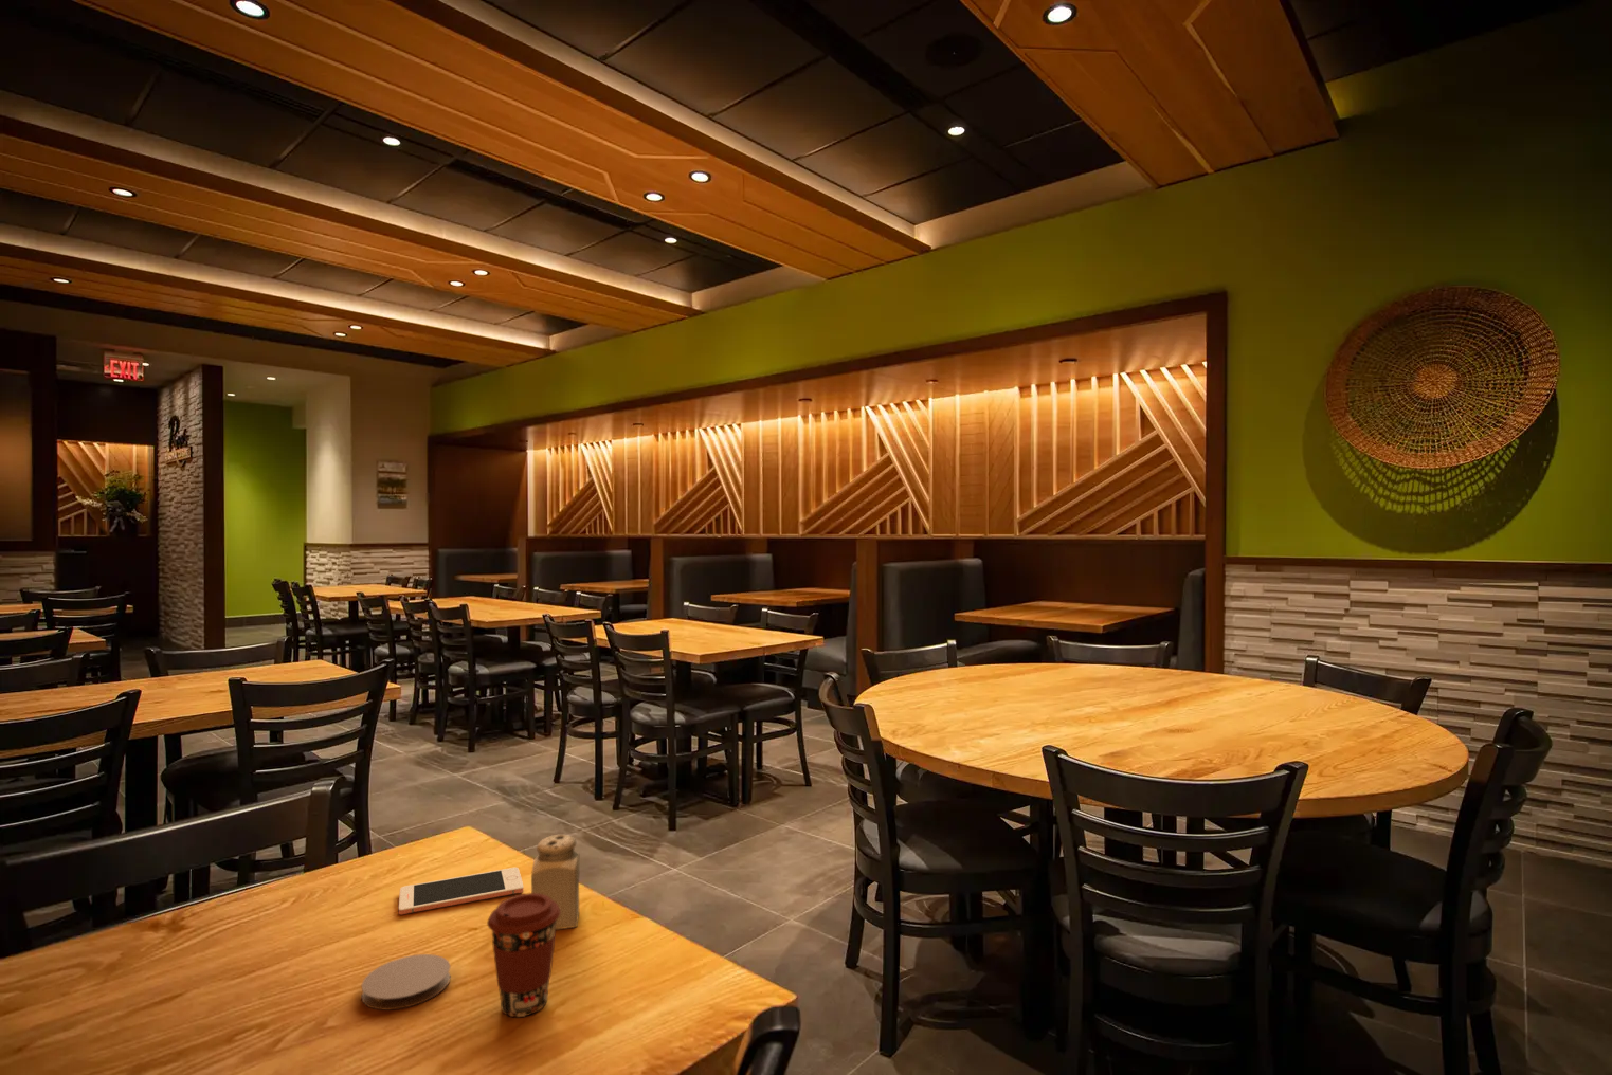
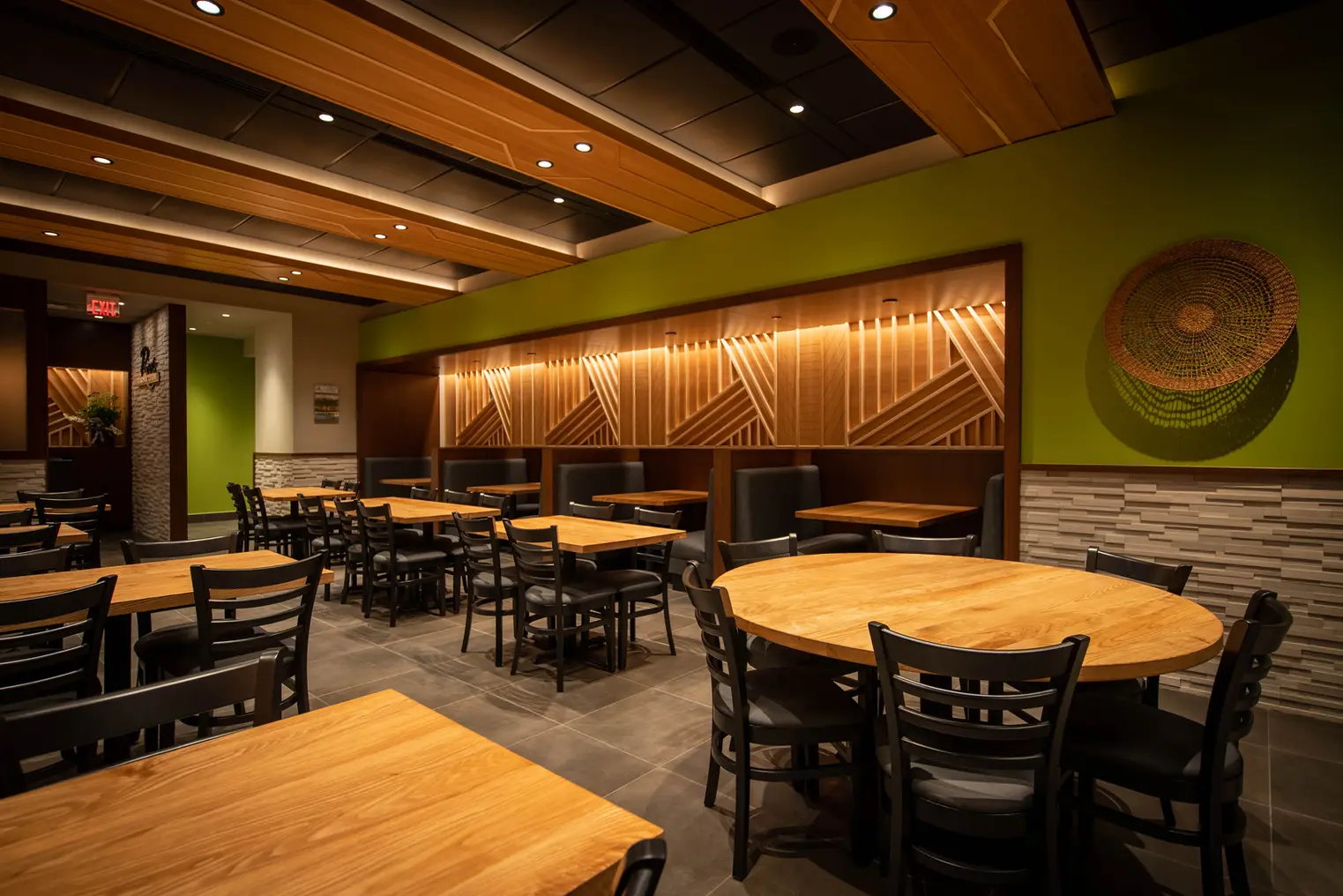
- coffee cup [486,891,561,1017]
- coaster [361,954,453,1011]
- salt shaker [531,834,580,930]
- cell phone [398,866,523,915]
